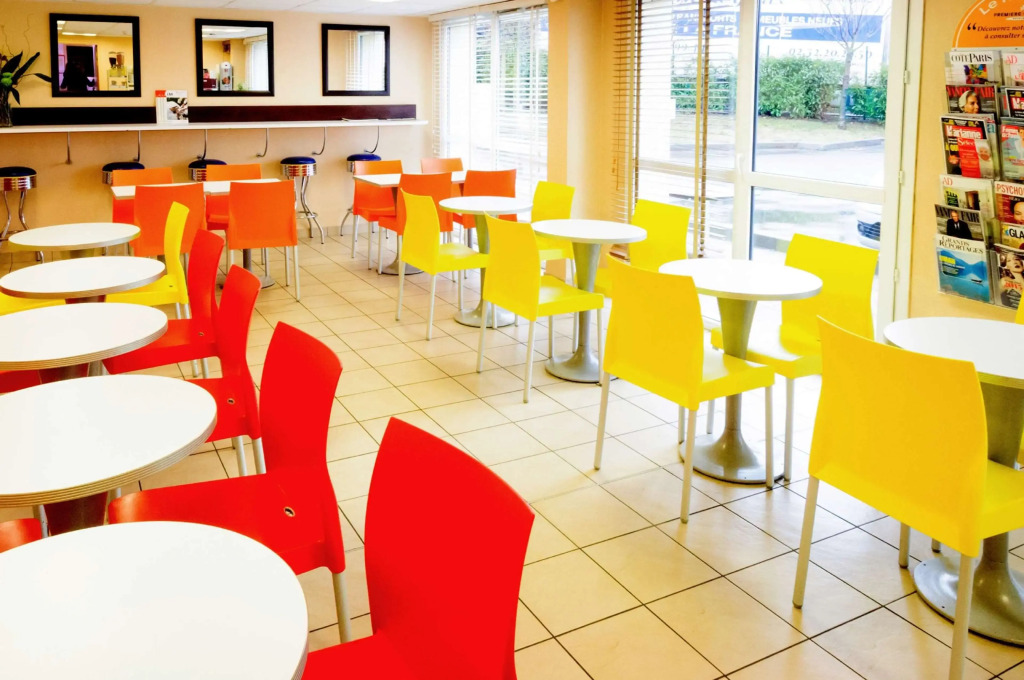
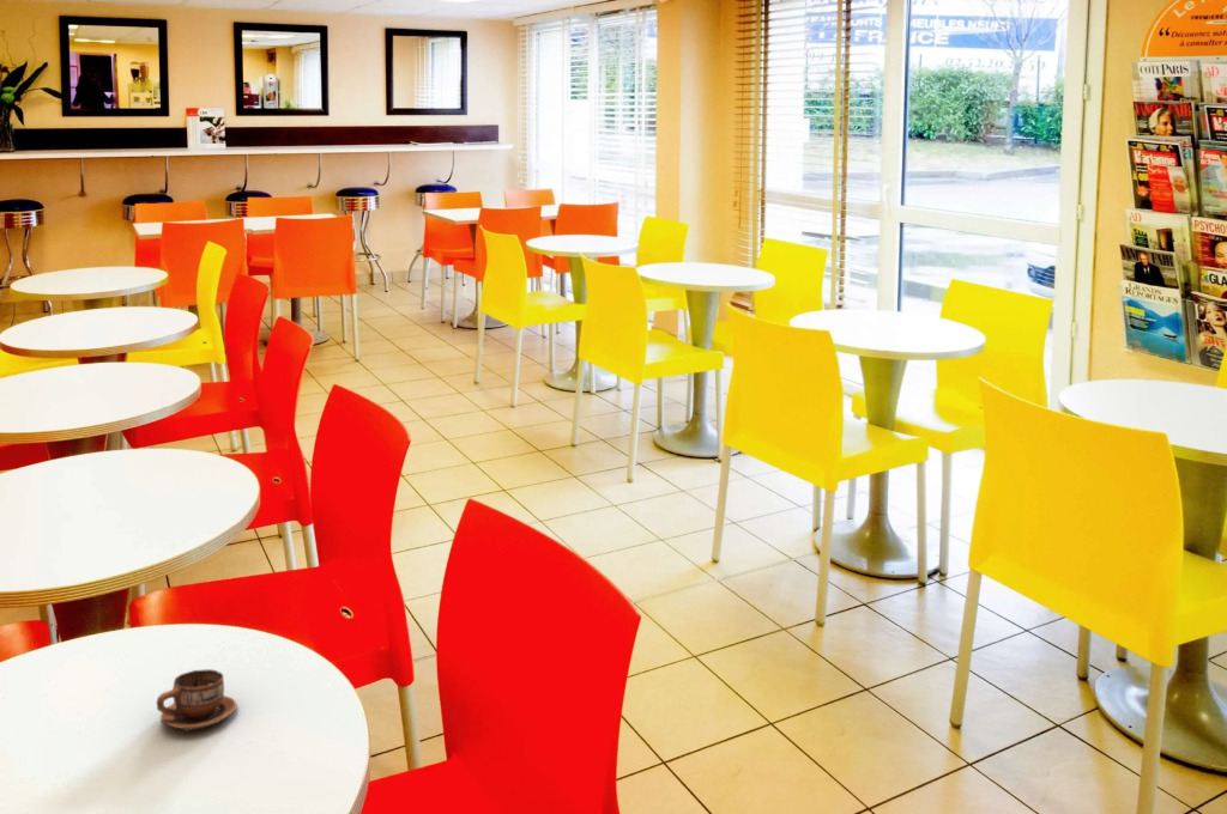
+ cup [156,668,238,733]
